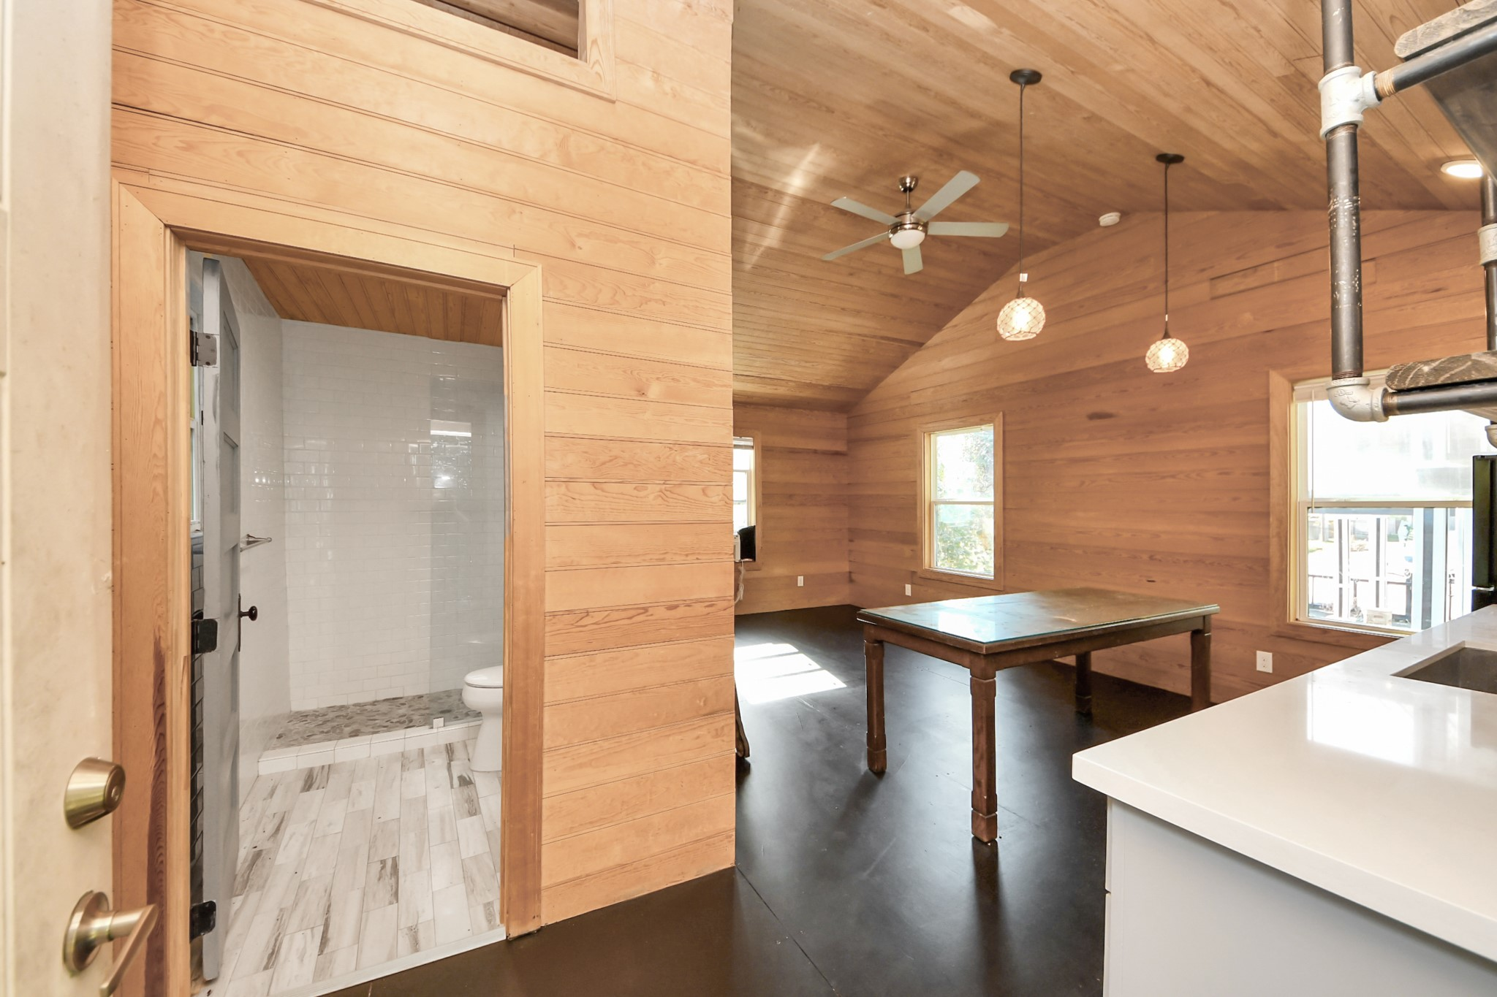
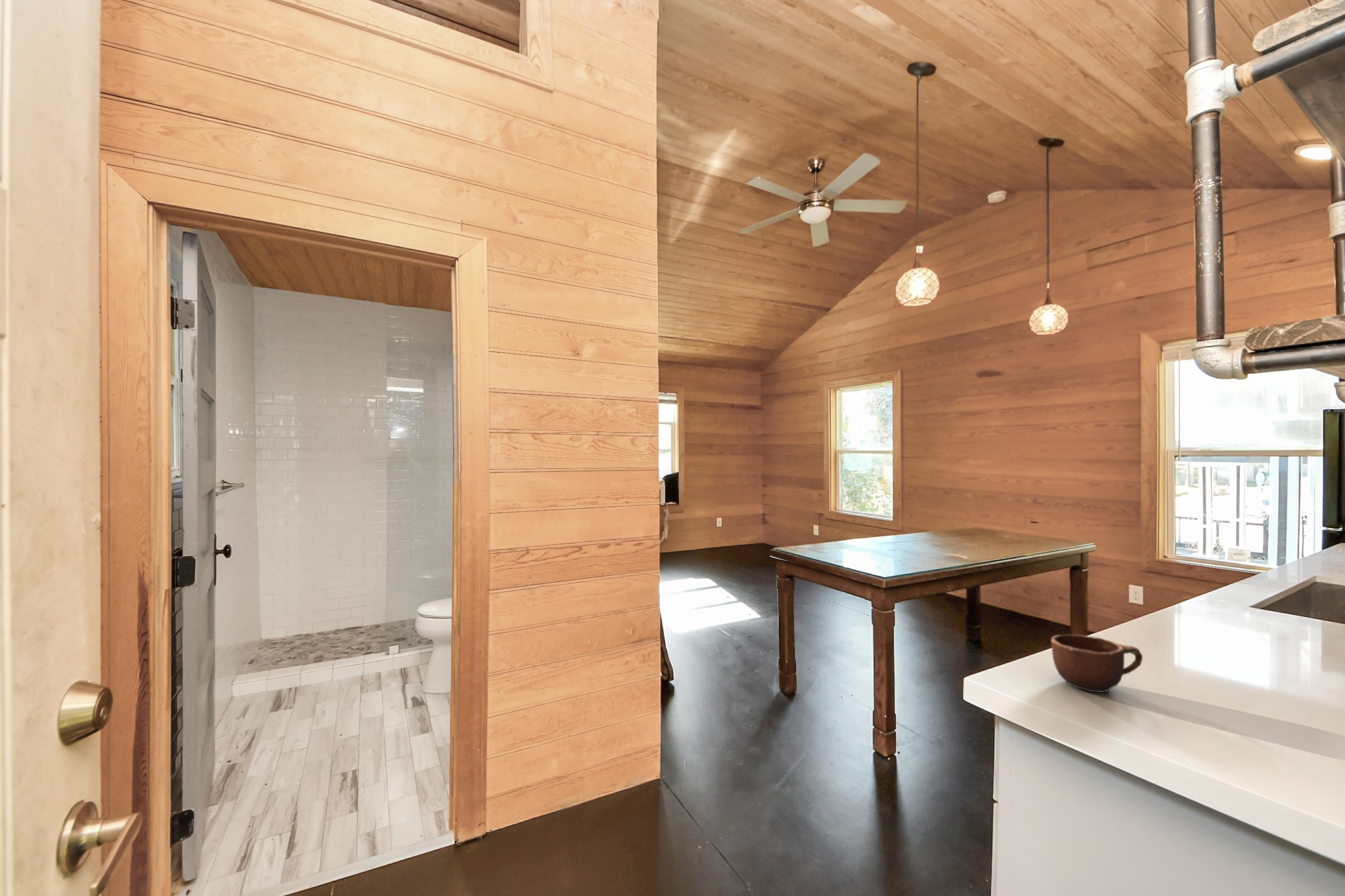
+ mug [1050,634,1143,693]
